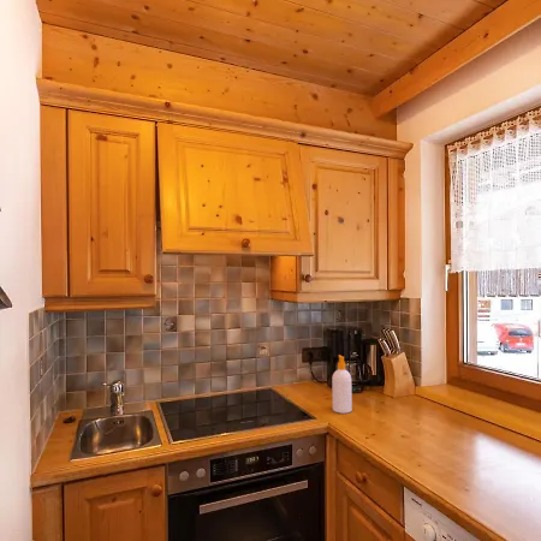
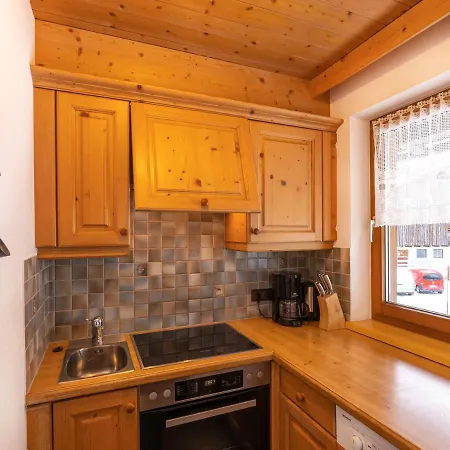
- soap bottle [331,353,353,415]
